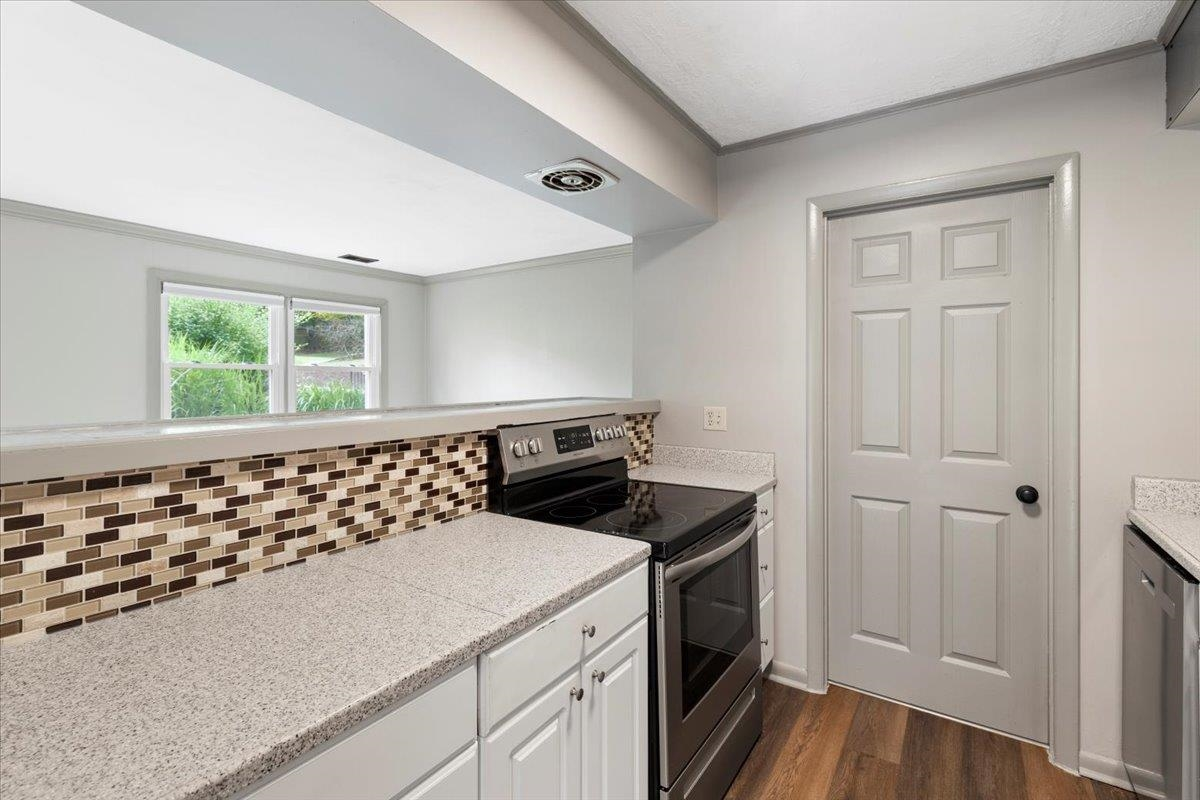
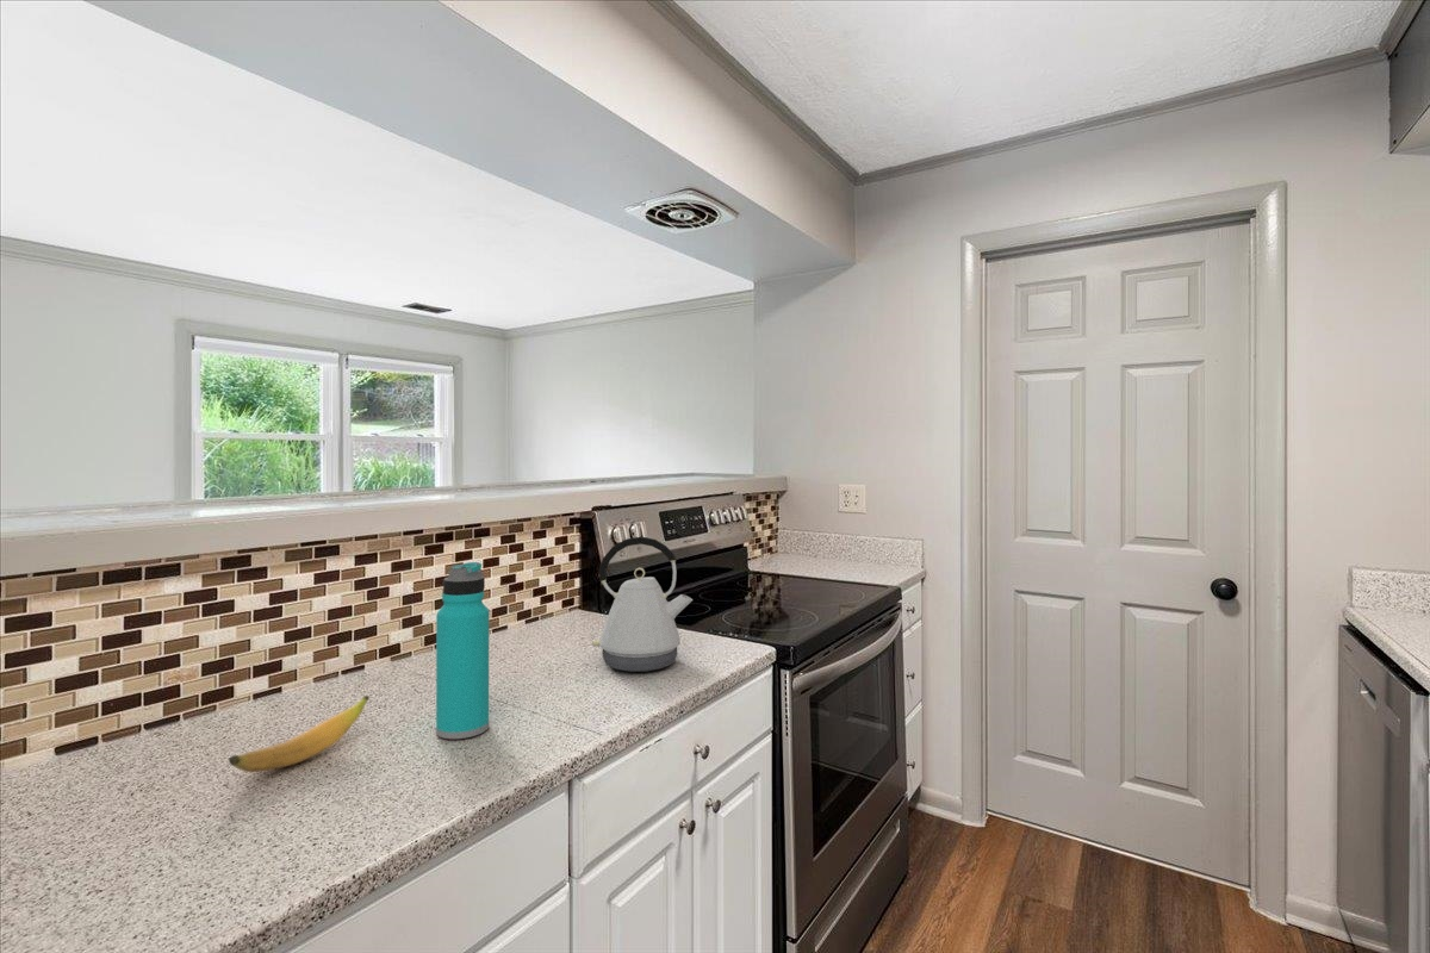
+ banana [226,694,371,773]
+ kettle [591,536,694,673]
+ water bottle [435,561,490,740]
